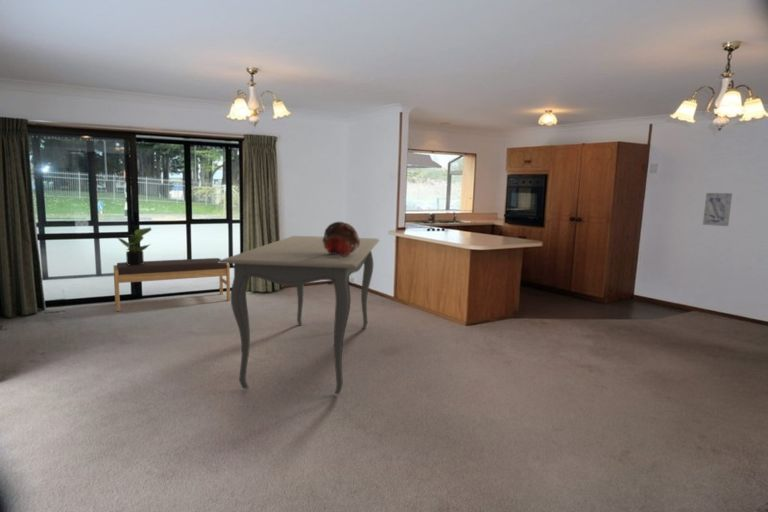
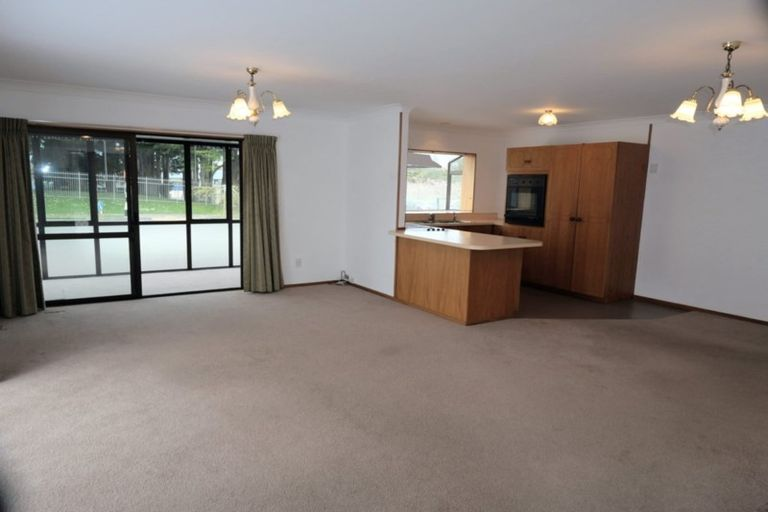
- potted plant [117,226,153,265]
- bench [112,257,231,312]
- decorative bowl [322,221,360,258]
- dining table [218,235,380,395]
- wall art [702,192,733,227]
